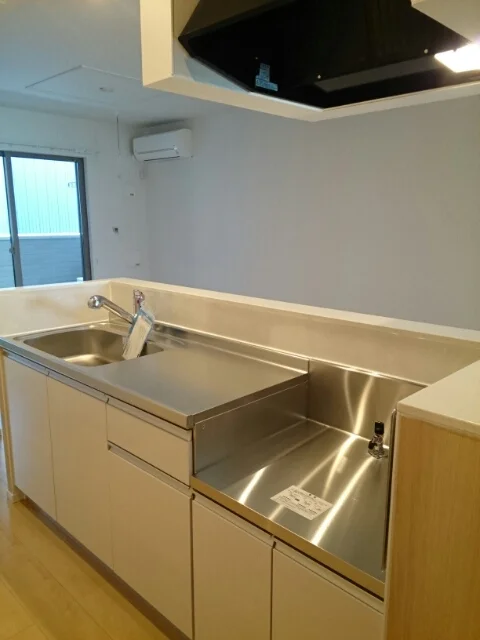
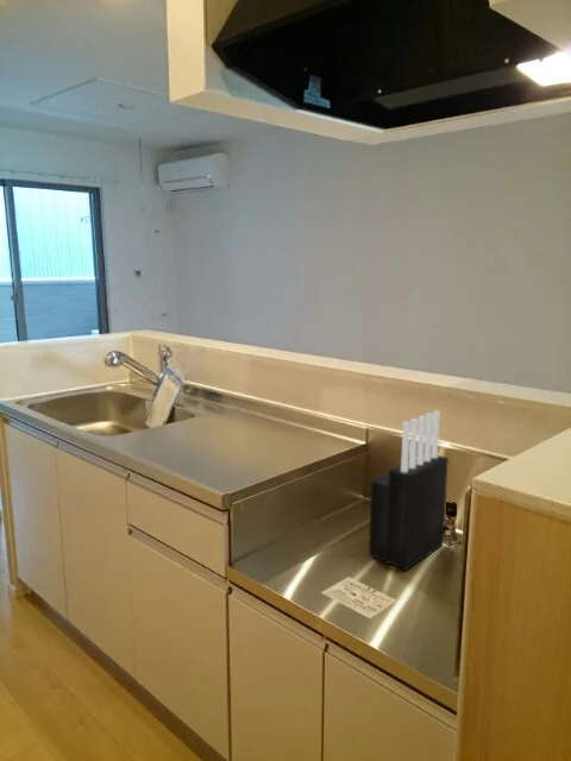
+ knife block [368,409,450,572]
